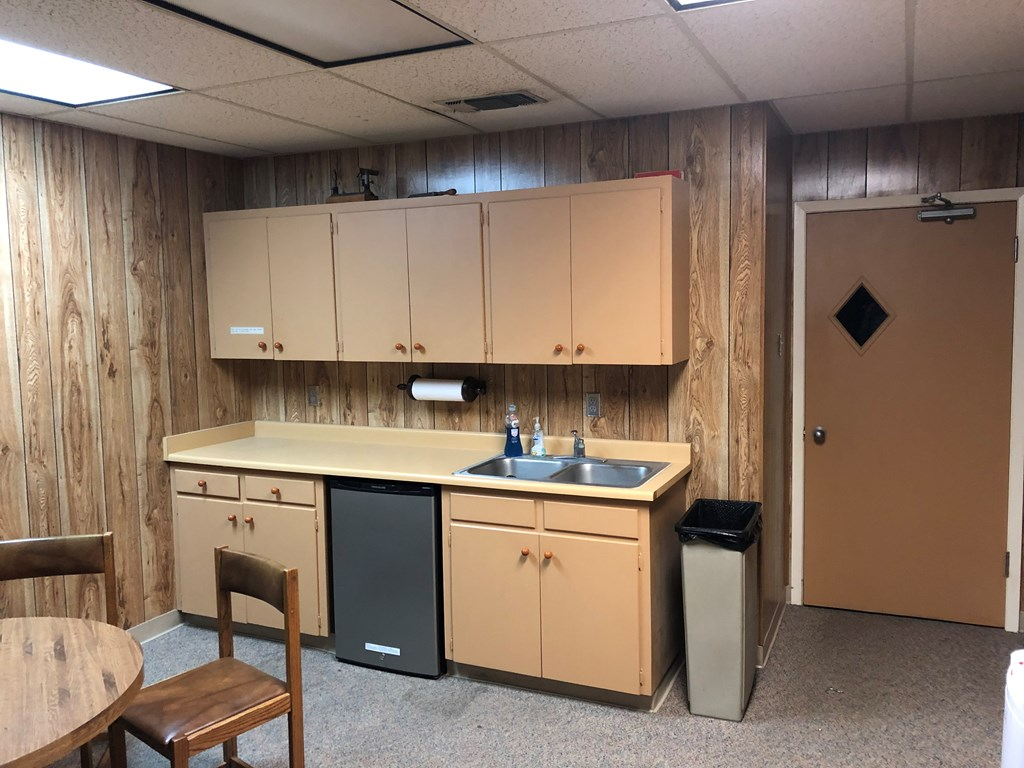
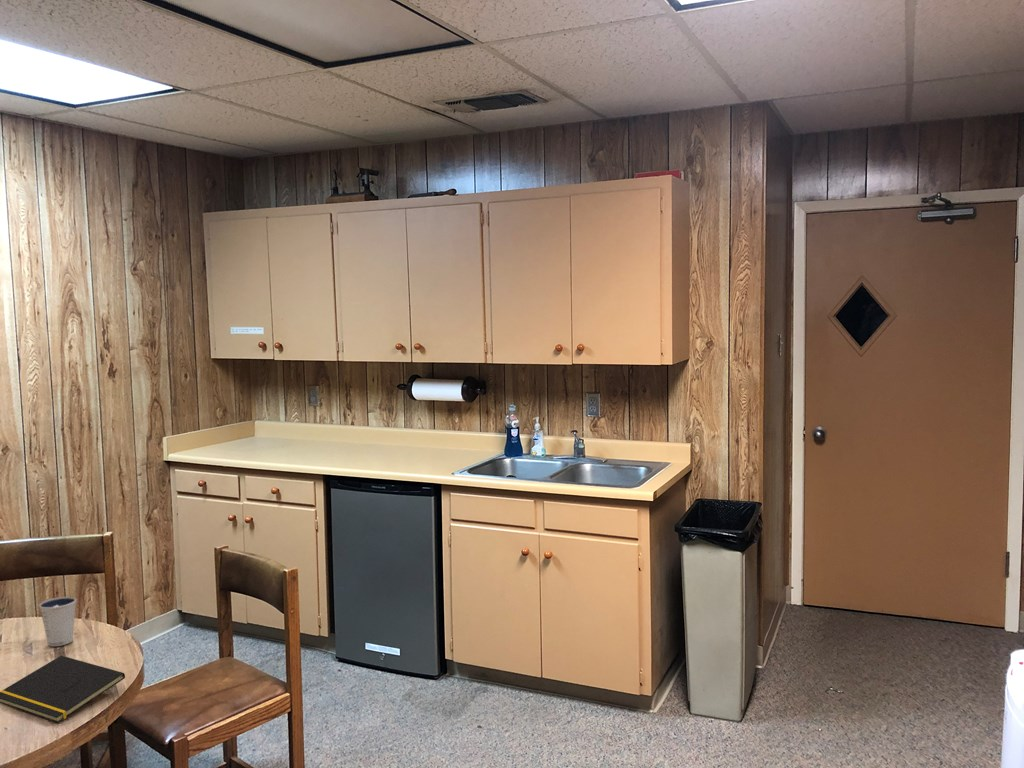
+ notepad [0,655,126,724]
+ dixie cup [38,596,77,647]
